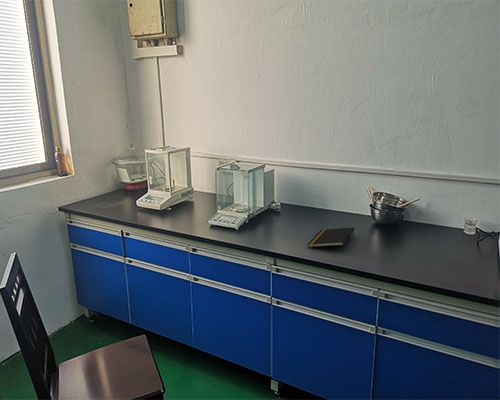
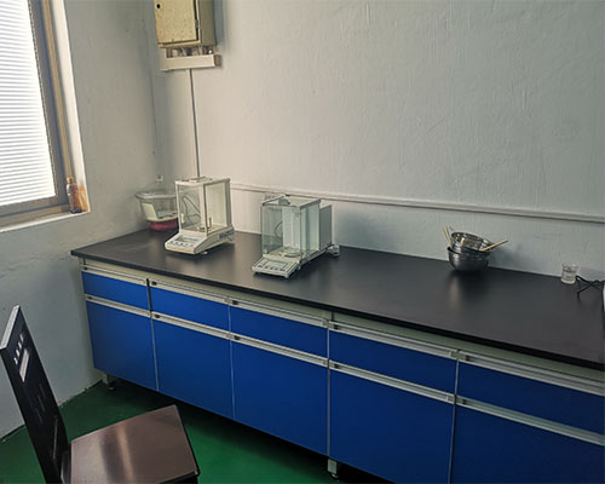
- notepad [307,226,355,248]
